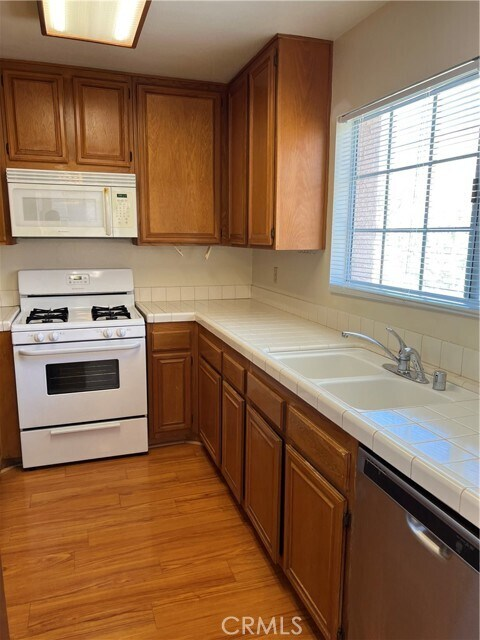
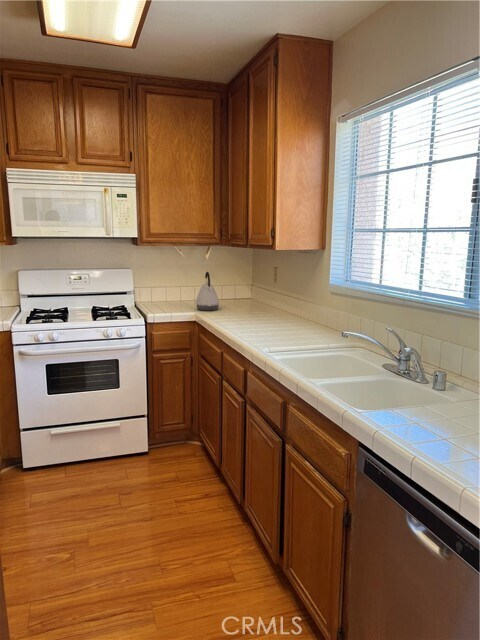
+ kettle [195,271,220,312]
